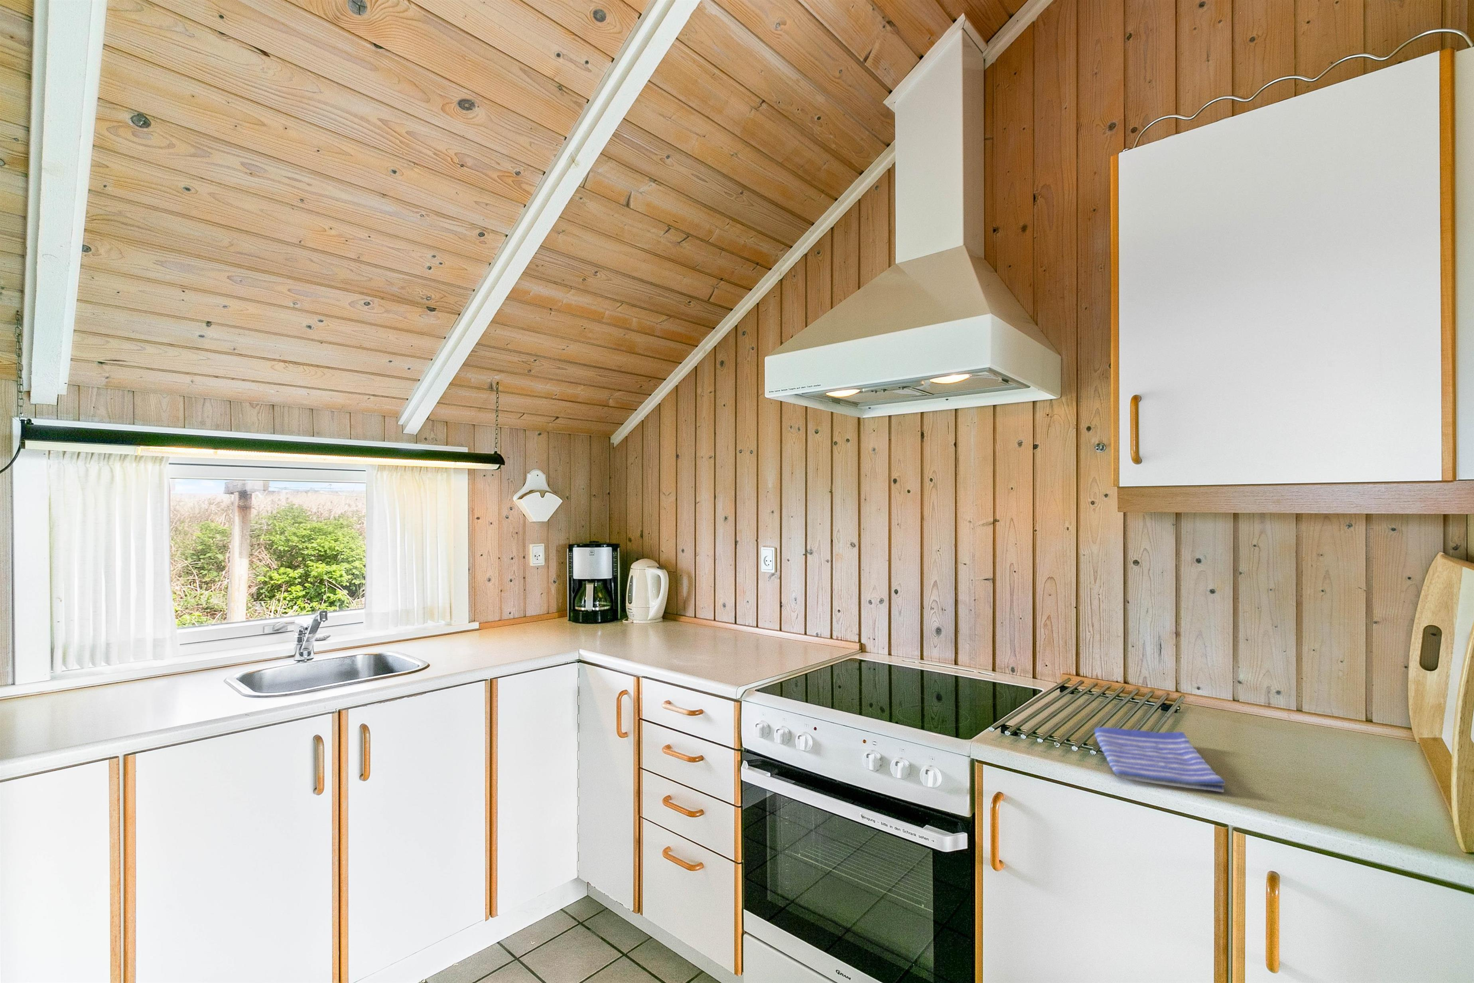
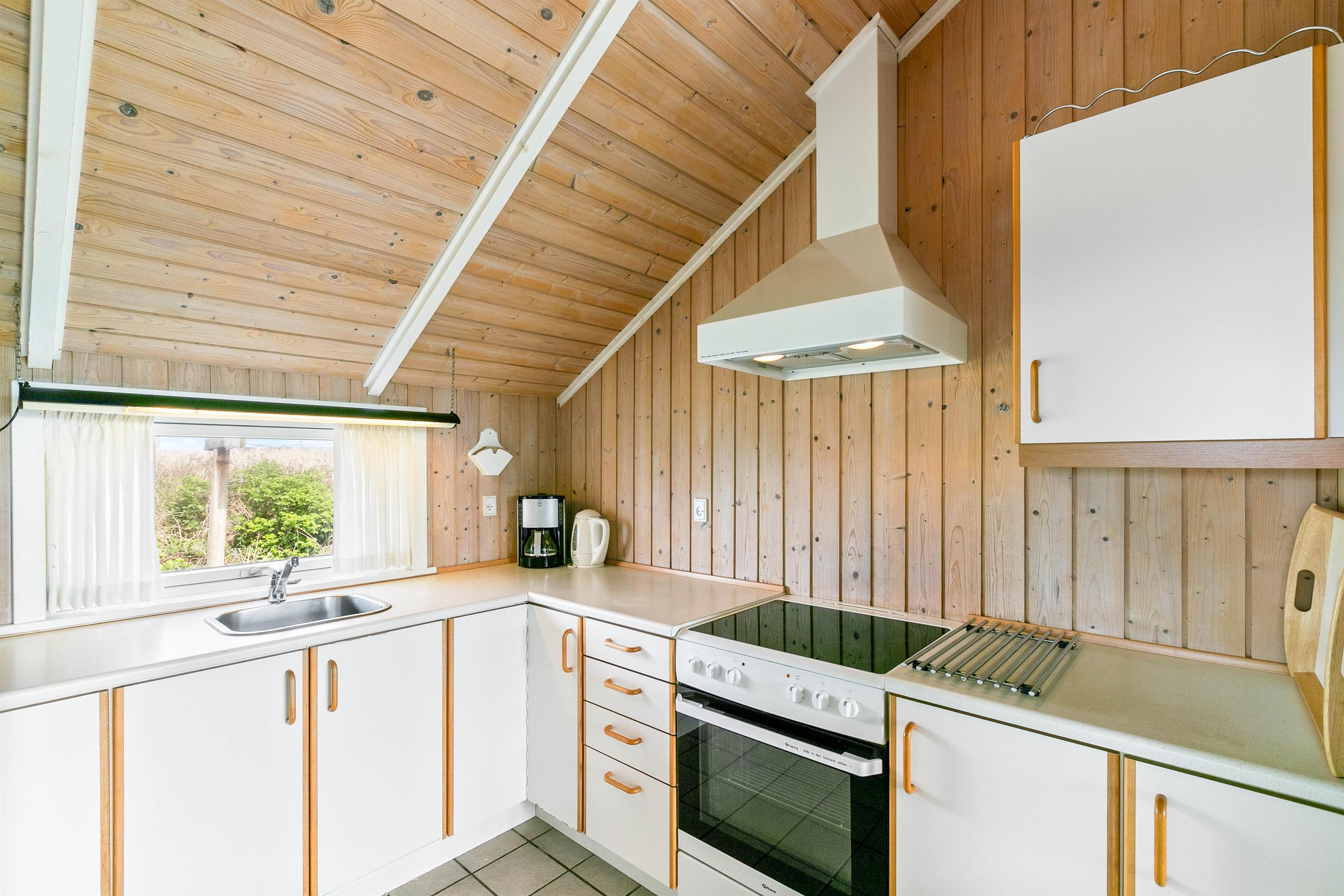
- dish towel [1093,727,1225,793]
